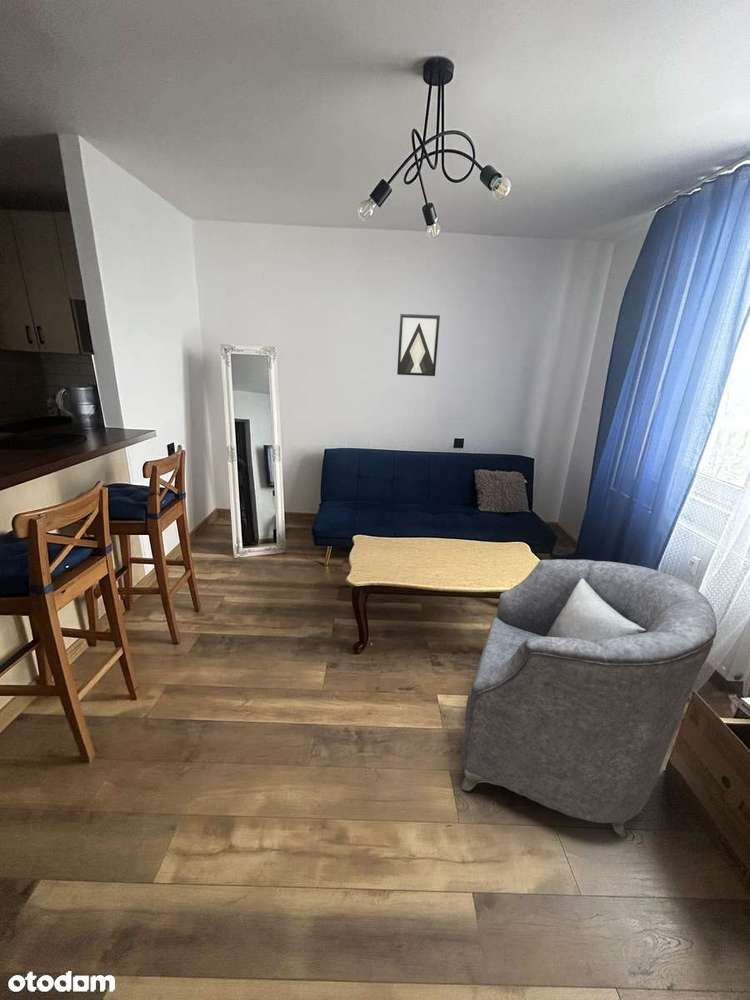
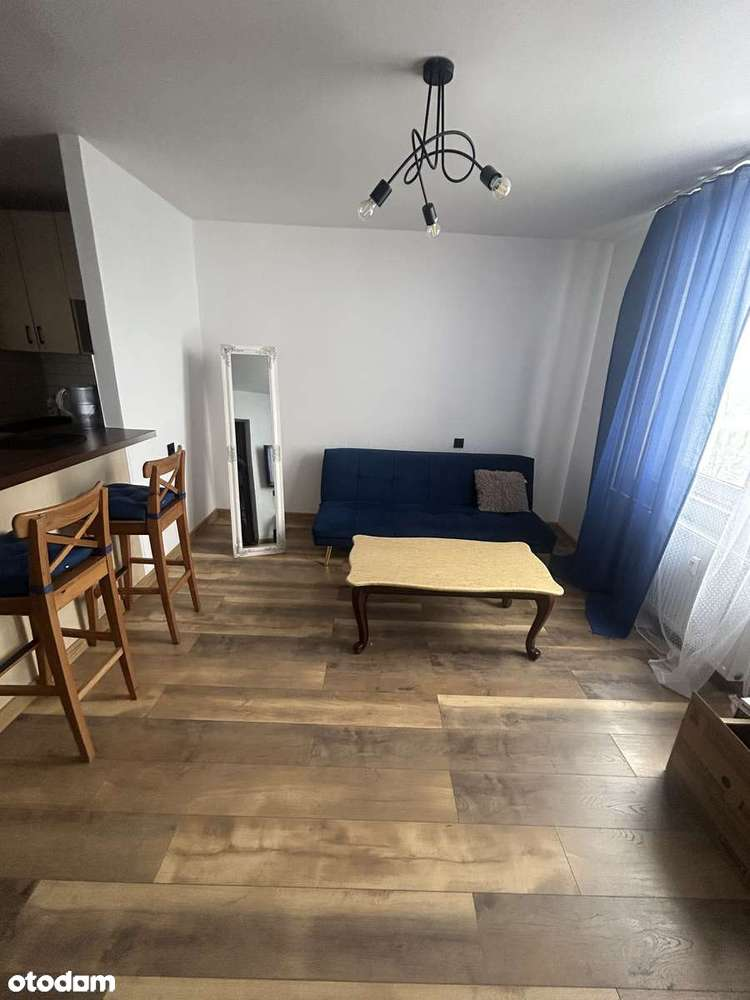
- wall art [396,313,441,377]
- armchair [460,558,718,839]
